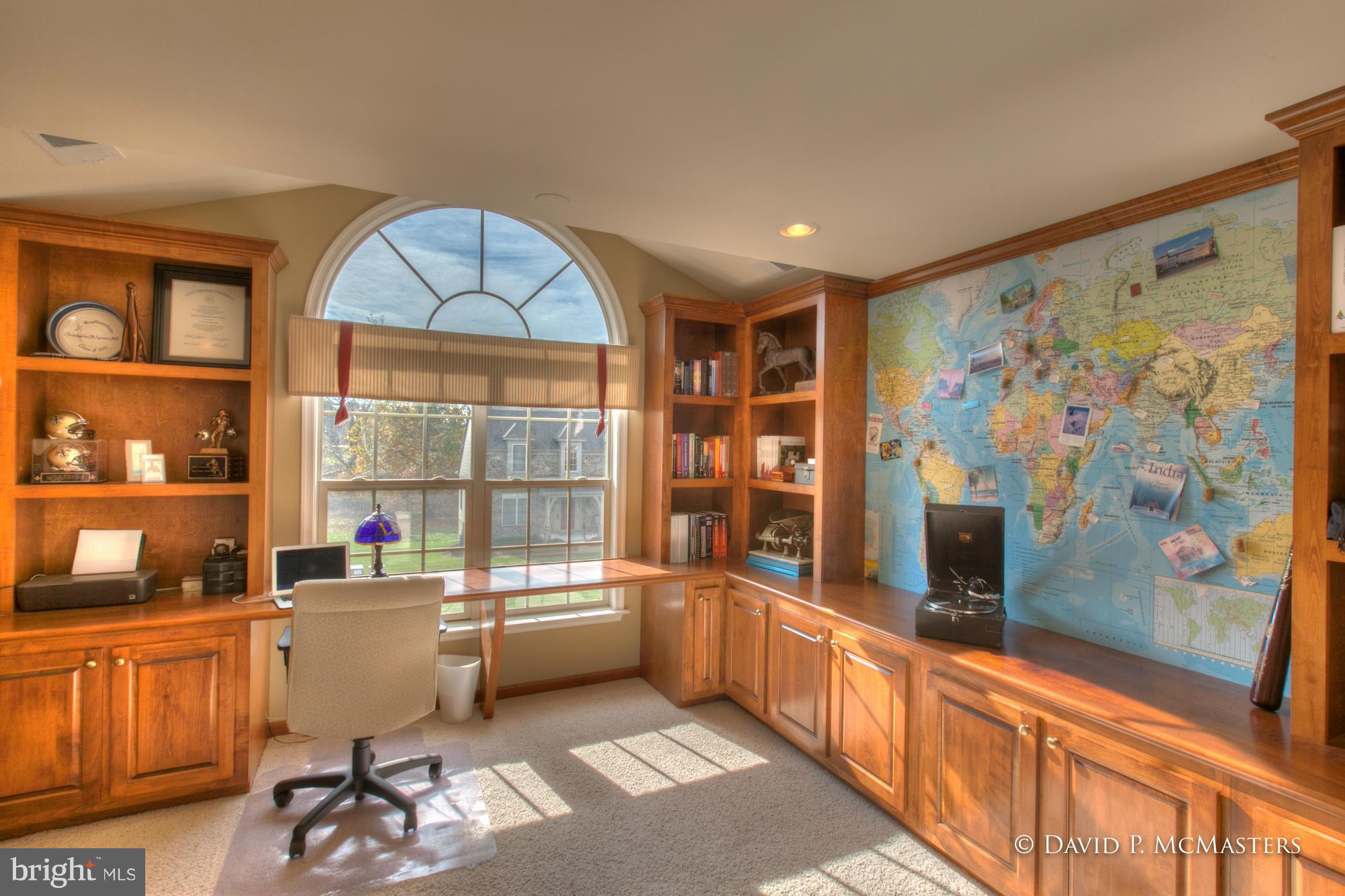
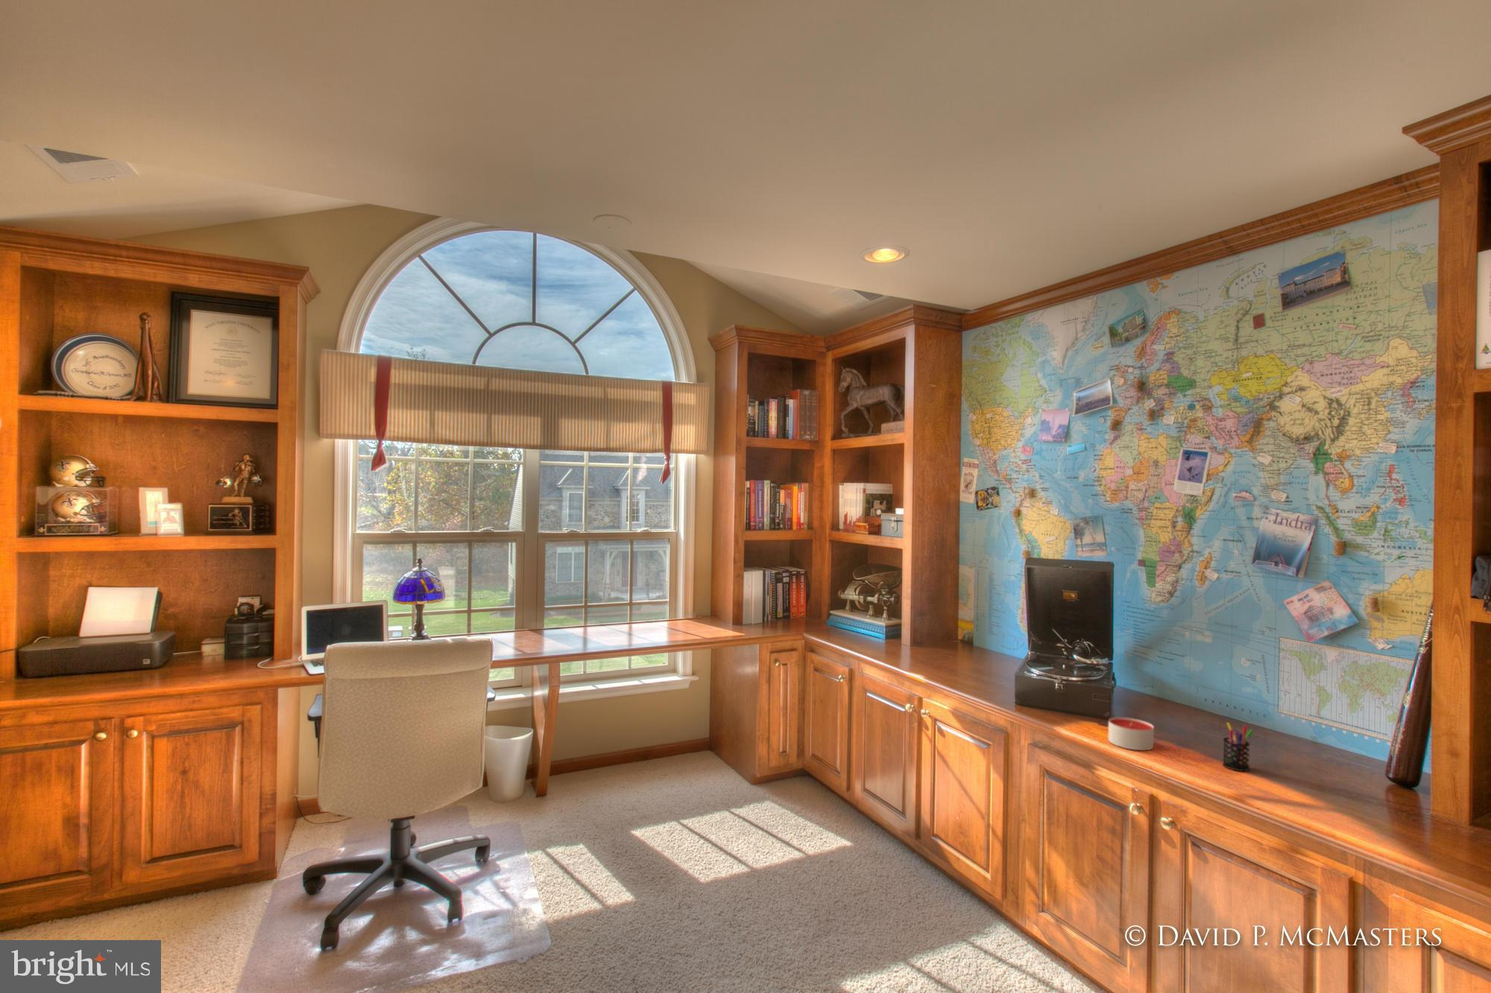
+ candle [1107,717,1155,751]
+ pen holder [1222,721,1255,771]
